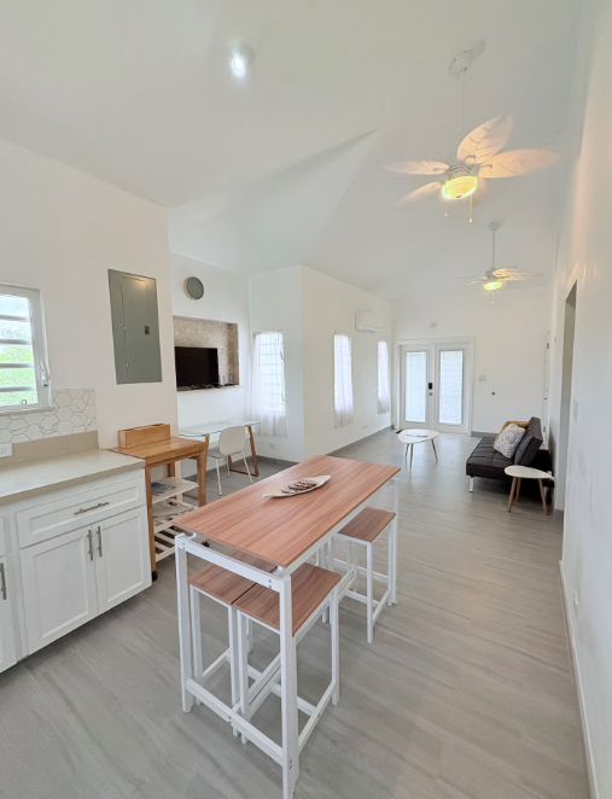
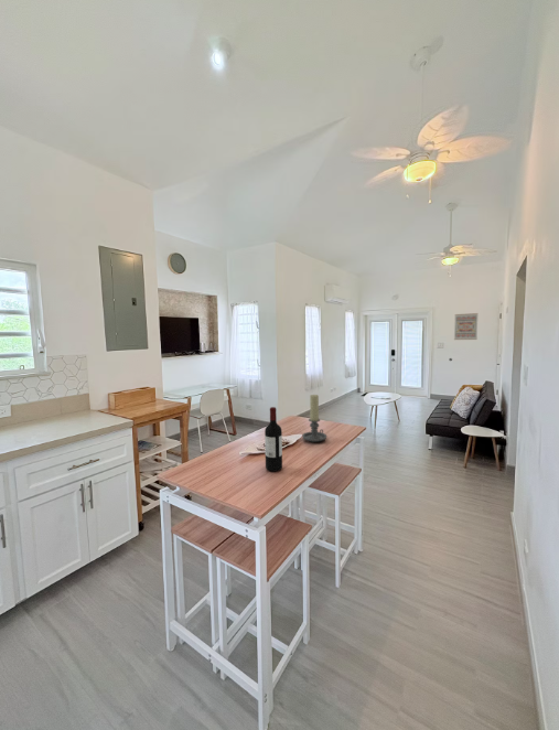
+ candle holder [301,394,327,443]
+ wine bottle [264,406,283,472]
+ wall art [453,312,479,341]
